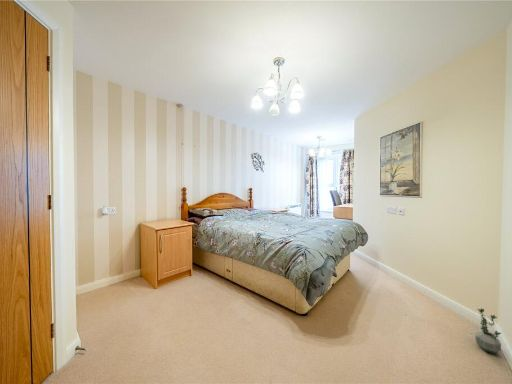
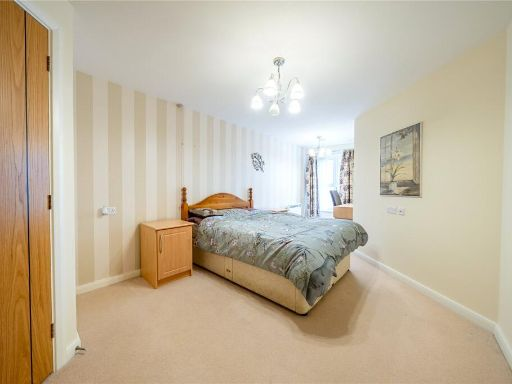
- potted plant [474,307,502,354]
